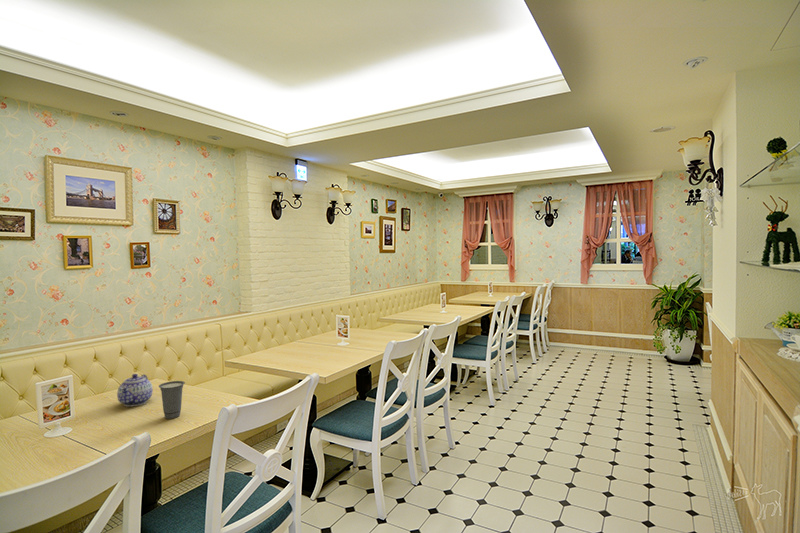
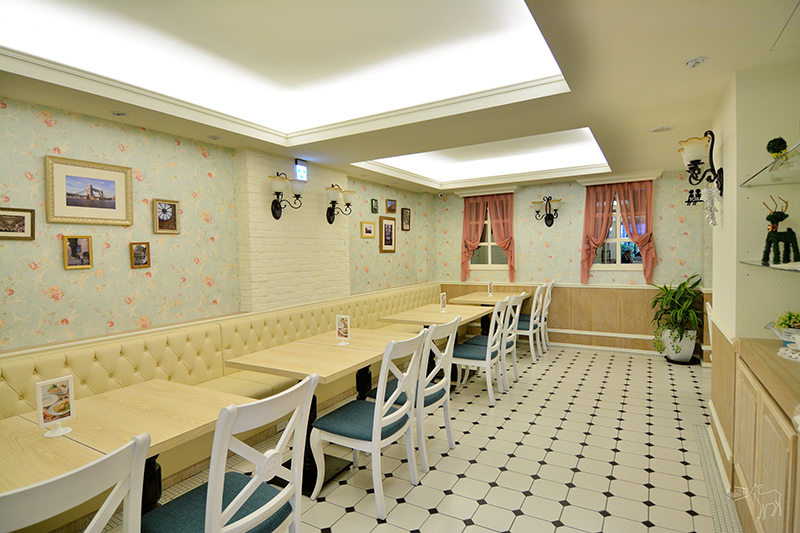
- cup [158,380,186,420]
- teapot [116,373,154,407]
